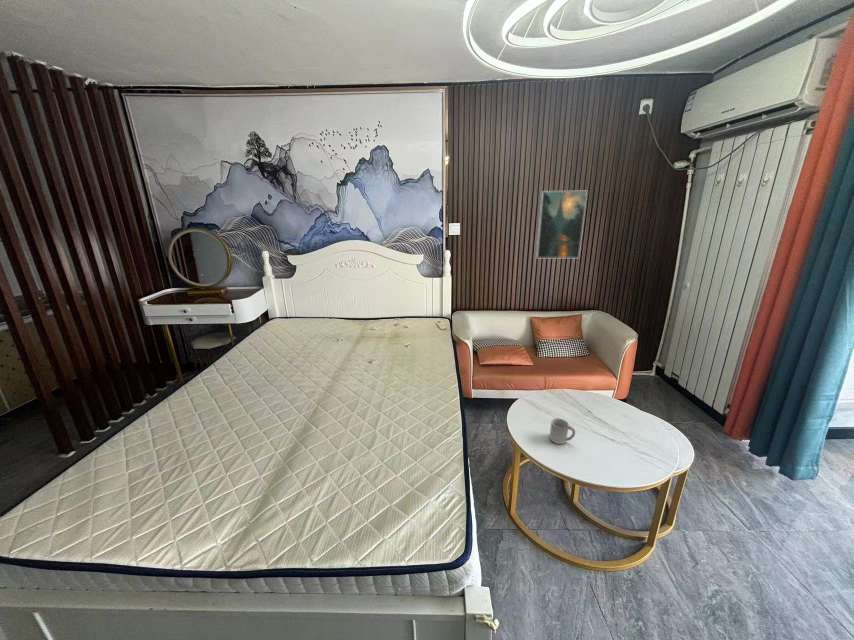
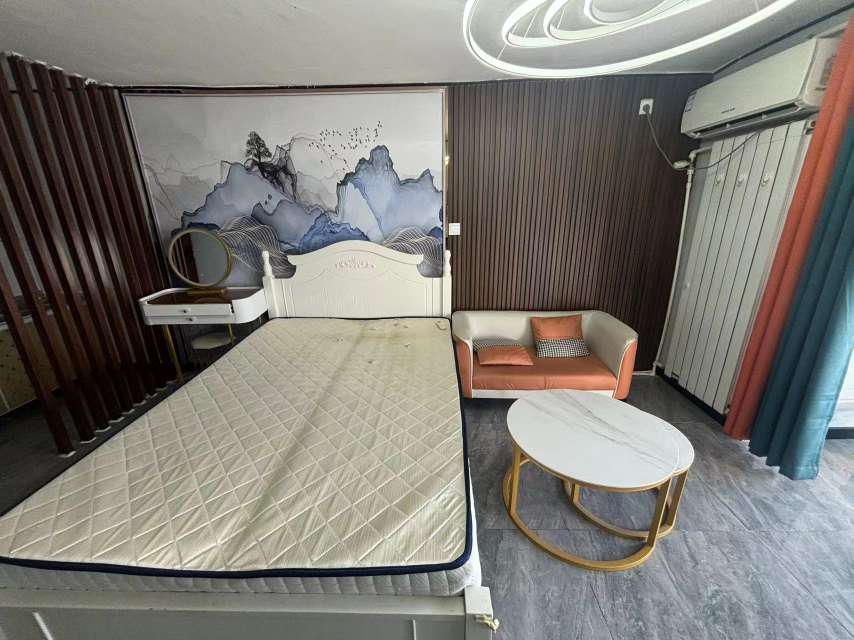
- cup [549,417,576,445]
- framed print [535,190,588,259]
